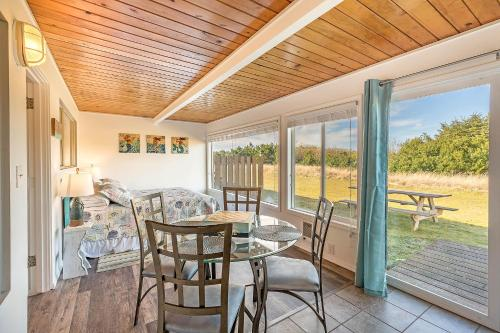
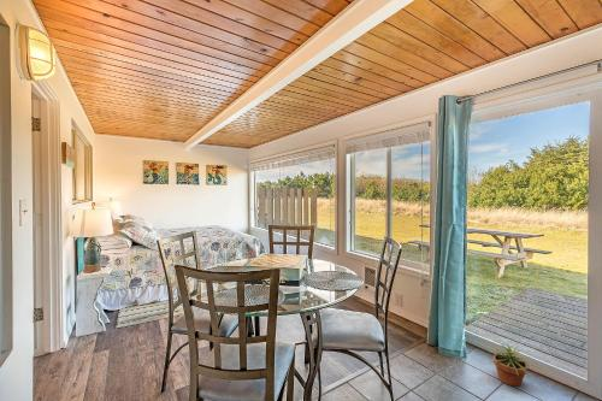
+ potted plant [489,342,533,388]
